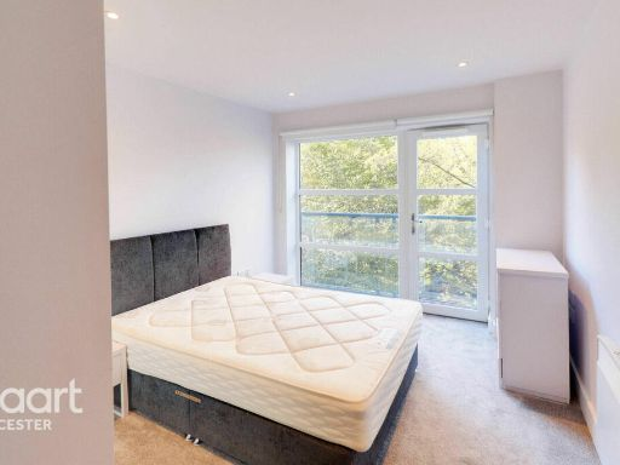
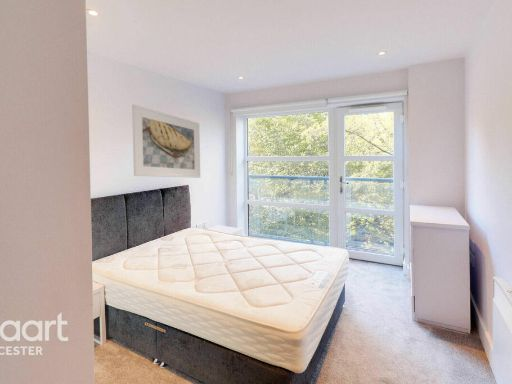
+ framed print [131,103,201,179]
